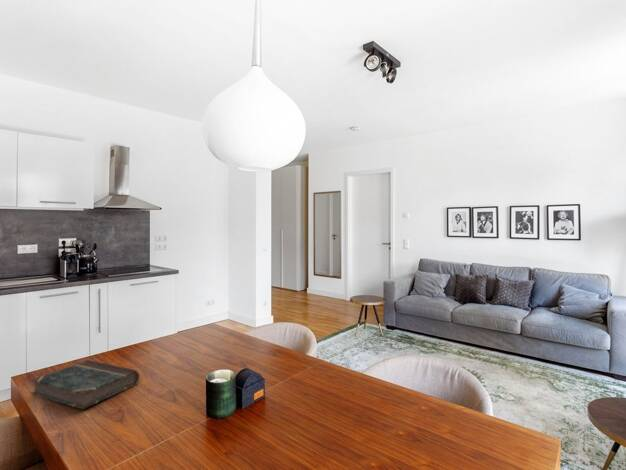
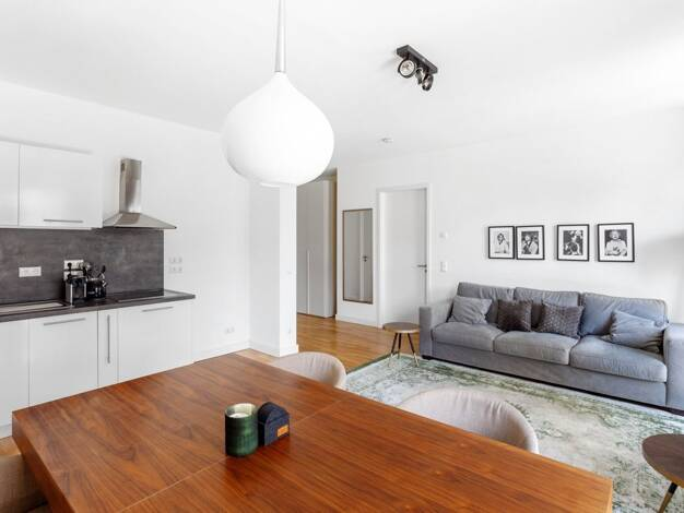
- book [30,359,141,410]
